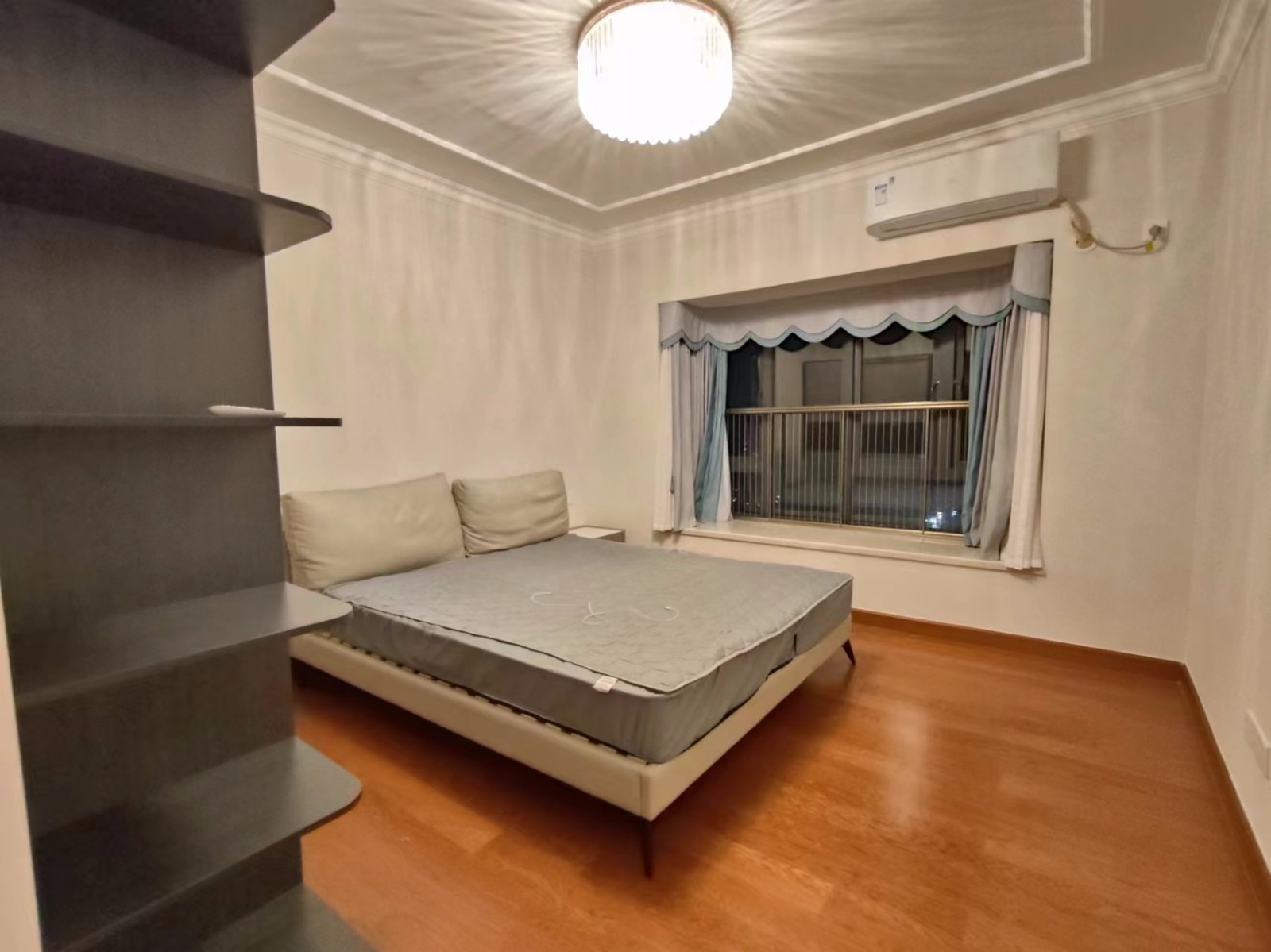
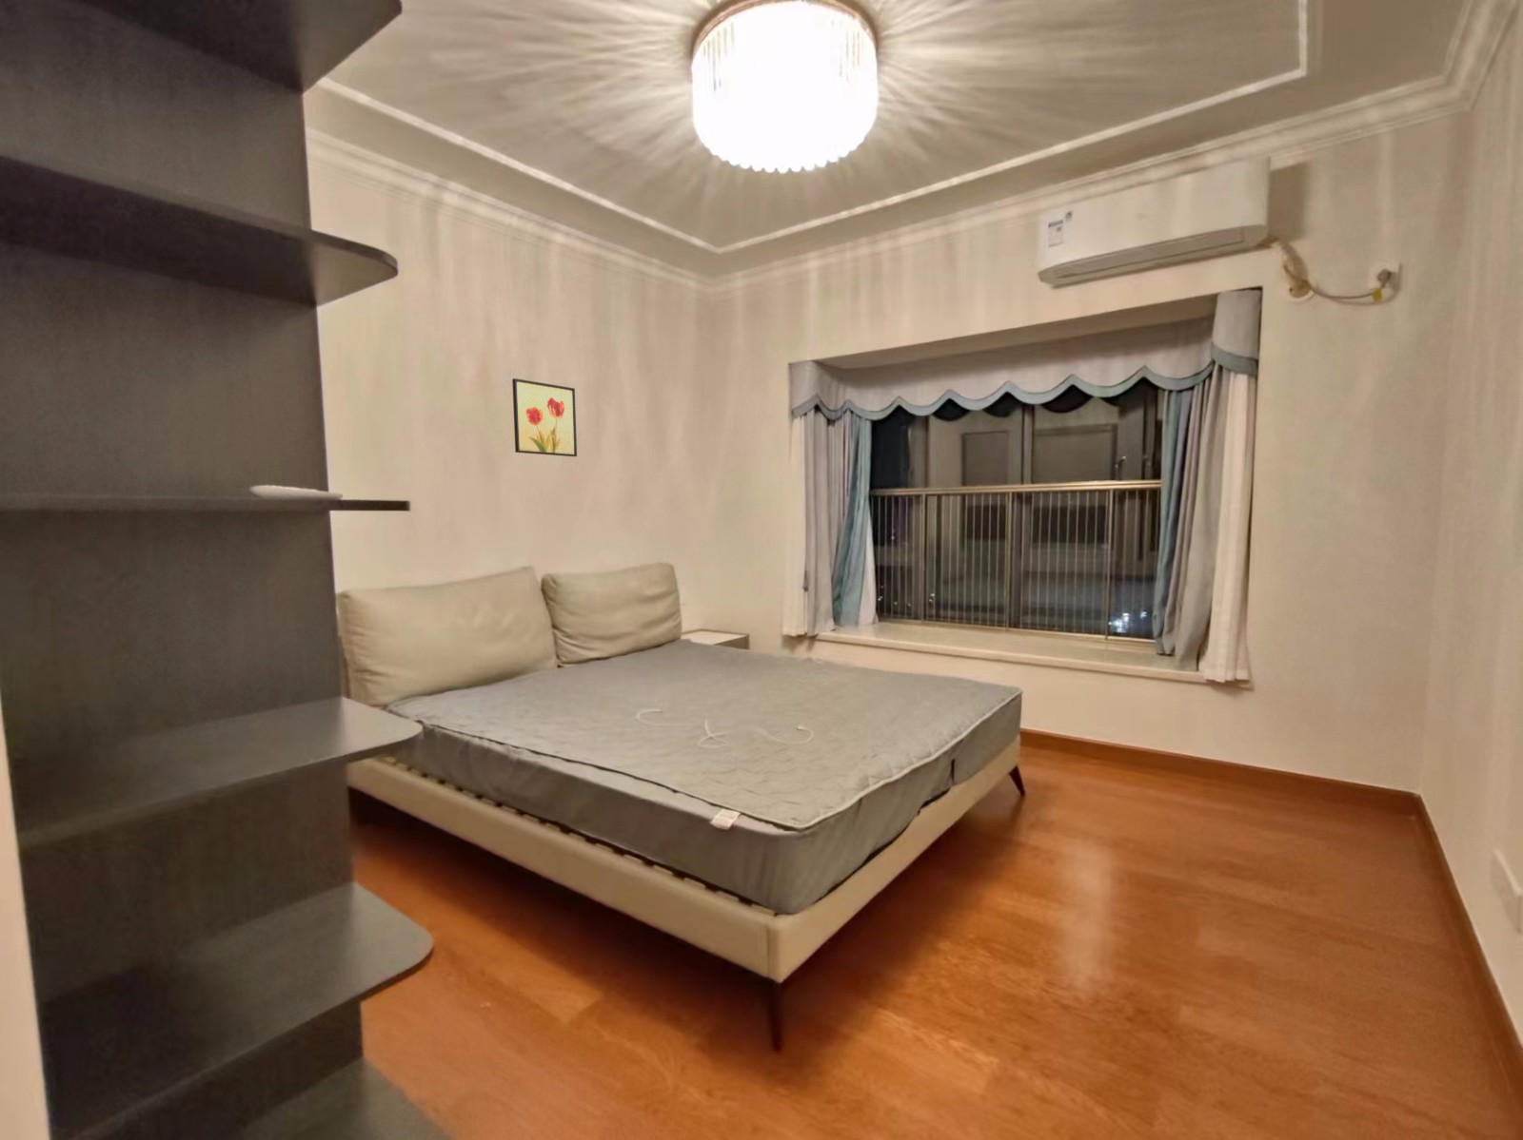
+ wall art [512,377,578,457]
